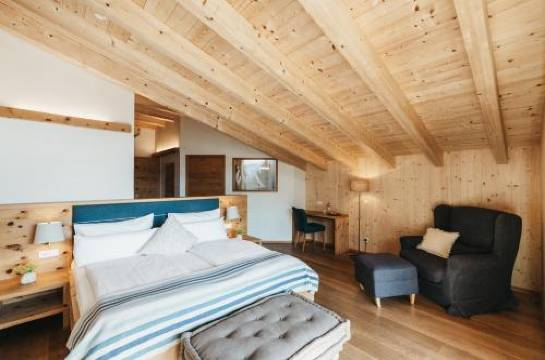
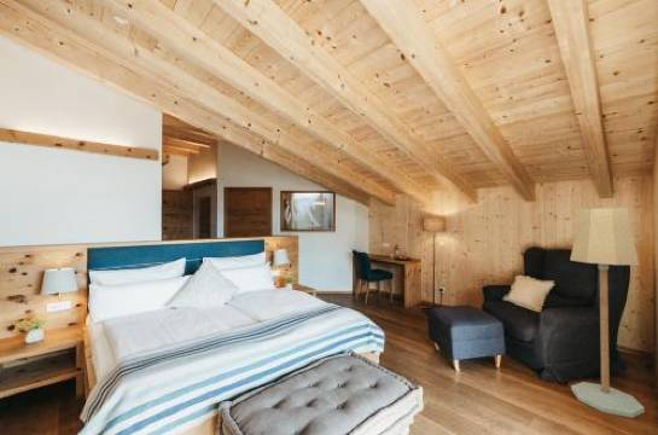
+ floor lamp [569,207,646,419]
